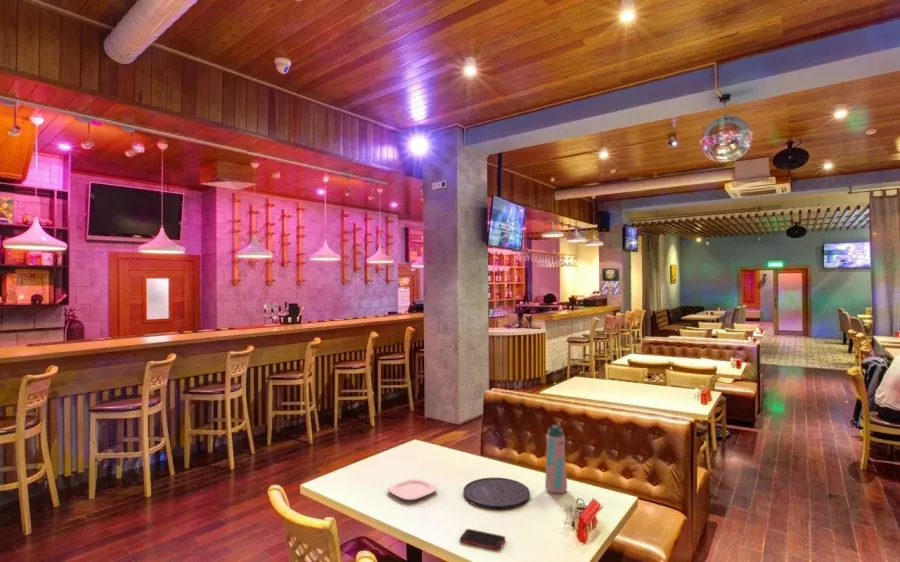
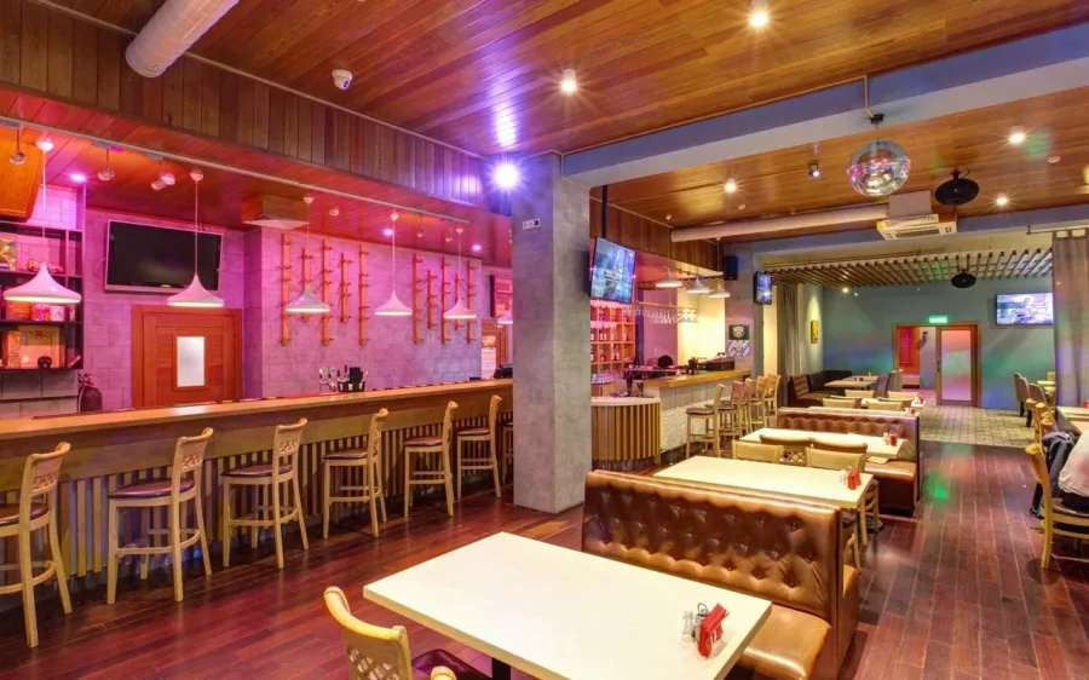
- plate [387,477,438,501]
- water bottle [544,424,568,494]
- cell phone [459,528,506,551]
- plate [462,477,531,510]
